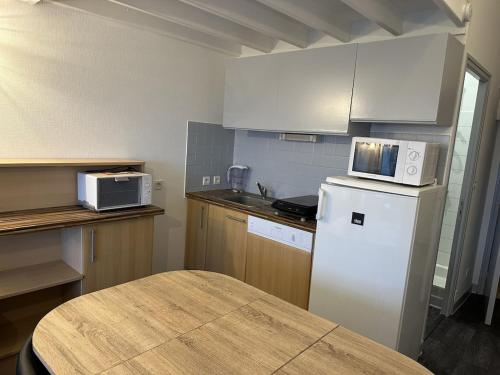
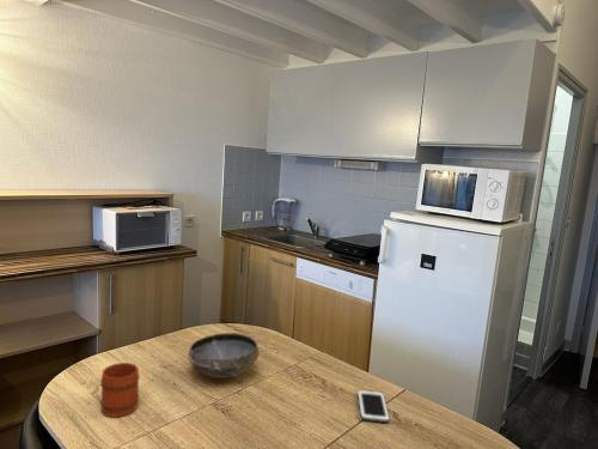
+ cell phone [356,389,391,424]
+ bowl [187,332,261,380]
+ mug [99,362,141,419]
